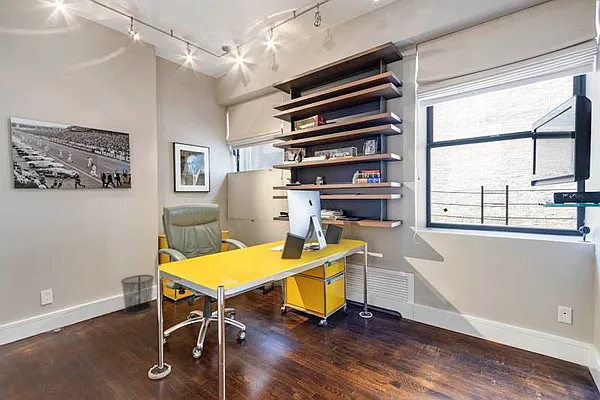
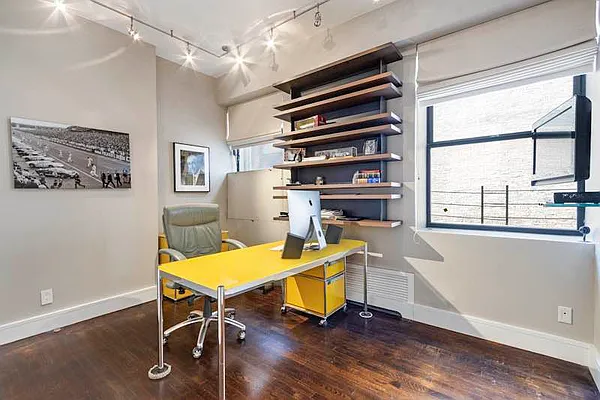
- waste bin [120,274,155,315]
